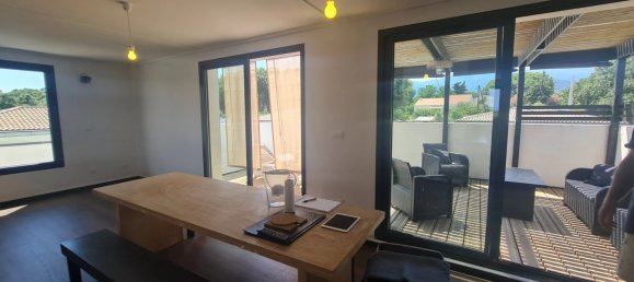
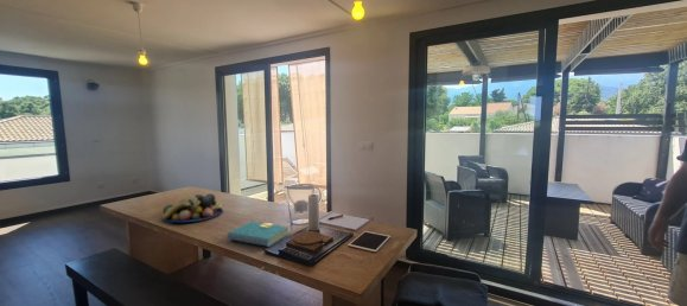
+ fruit bowl [161,192,224,223]
+ book [225,221,291,248]
